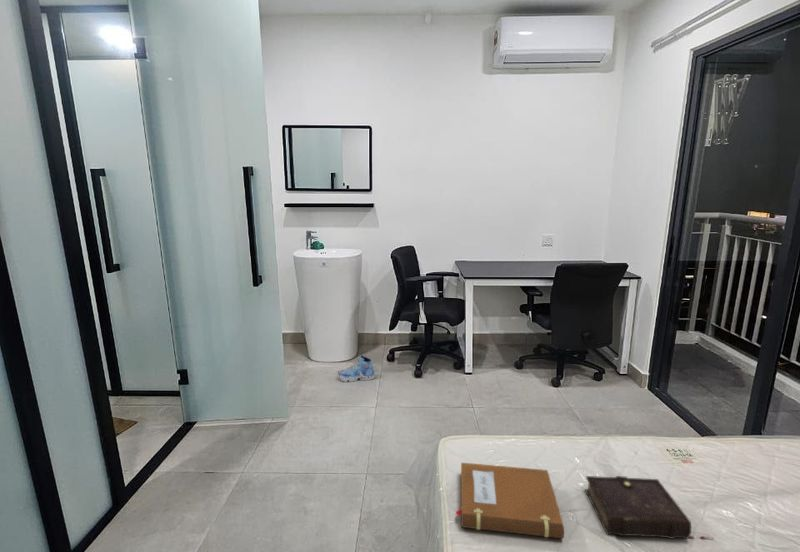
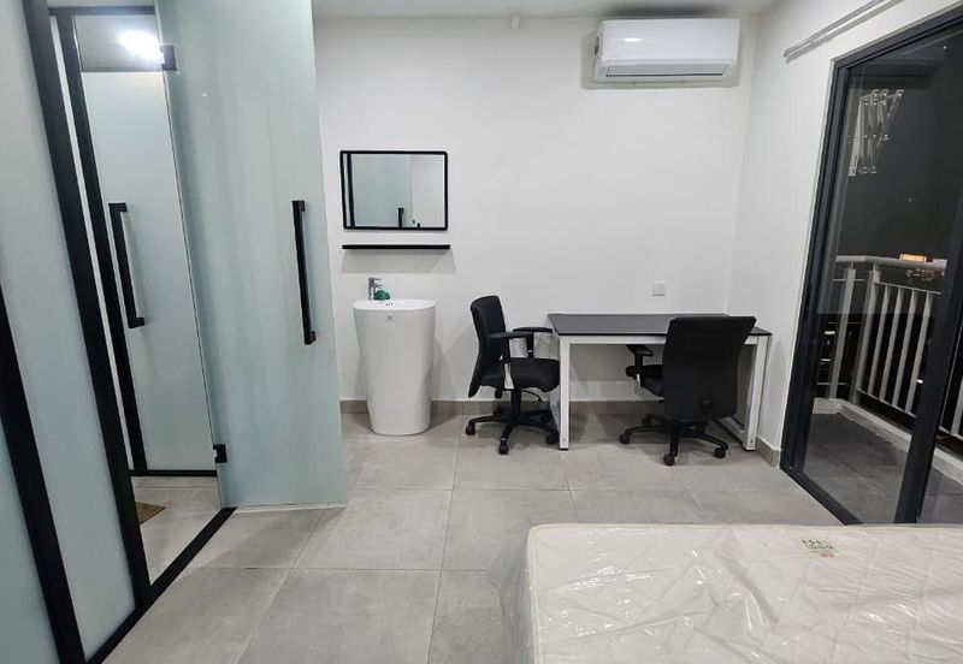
- notebook [455,462,565,539]
- shoe [336,354,376,383]
- book [584,475,713,540]
